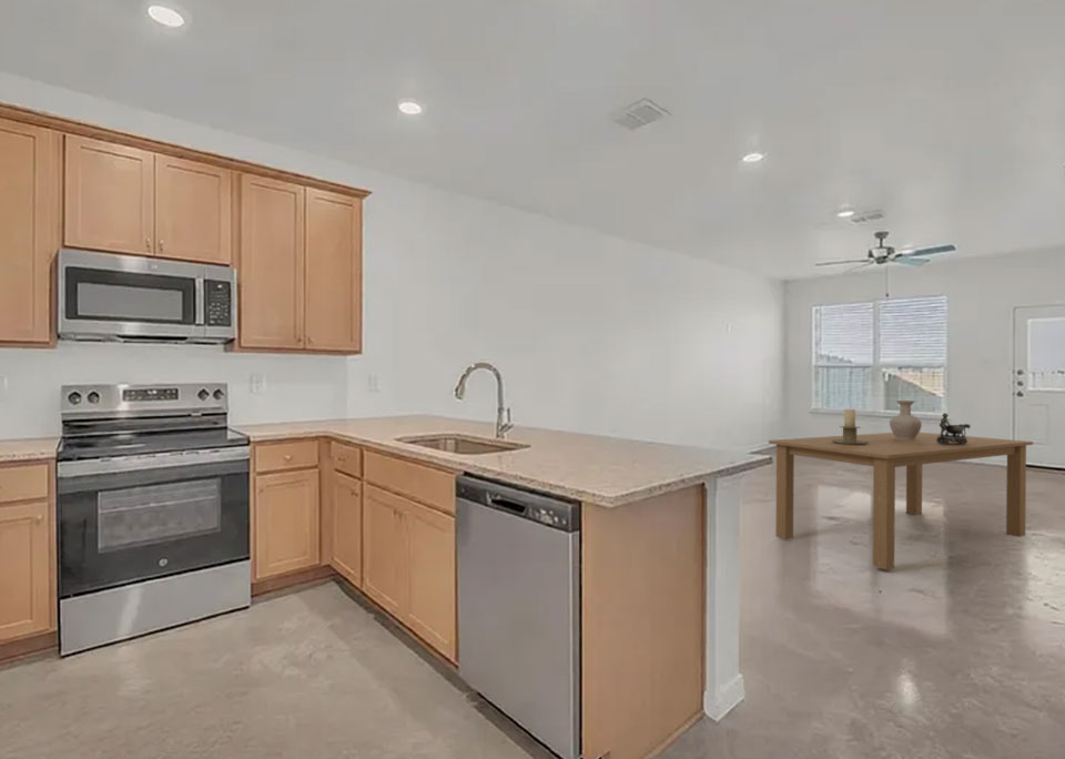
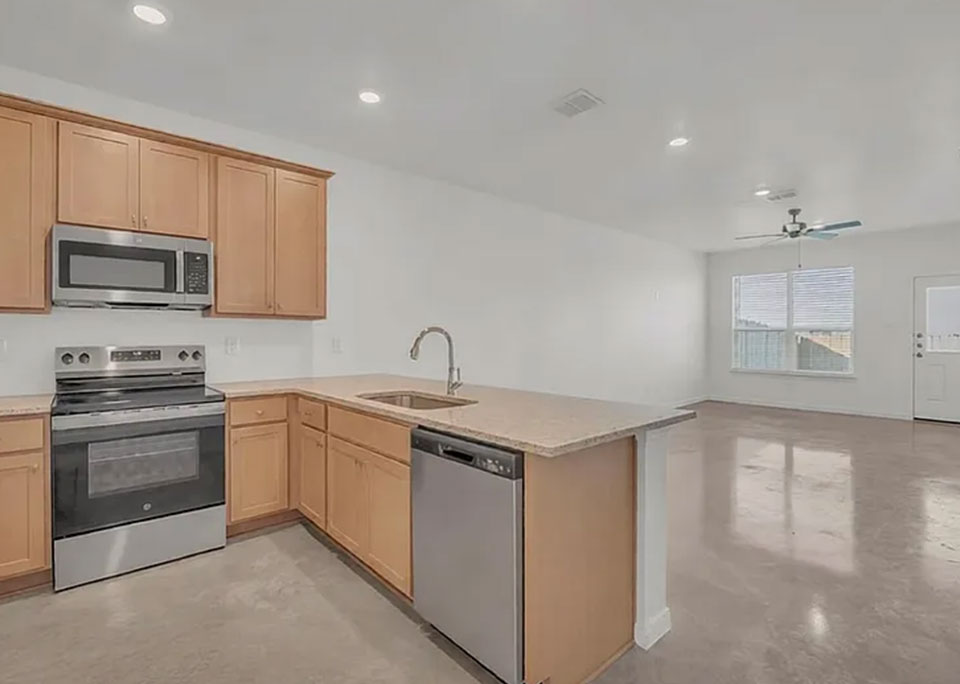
- decorative bowl [936,412,972,445]
- candle holder [832,408,869,445]
- dining table [768,432,1034,570]
- vase [889,399,923,441]
